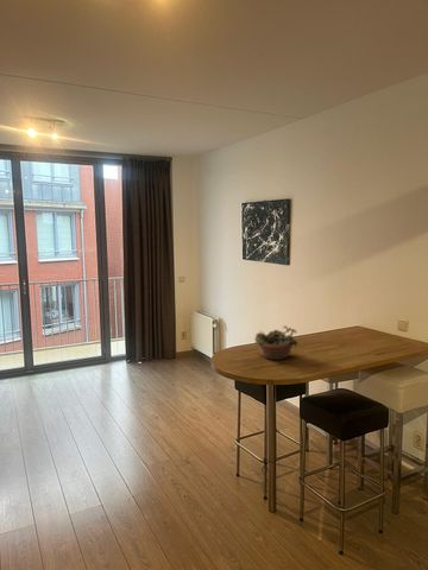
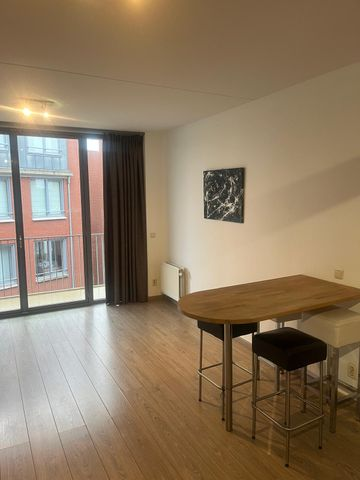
- succulent planter [253,324,302,361]
